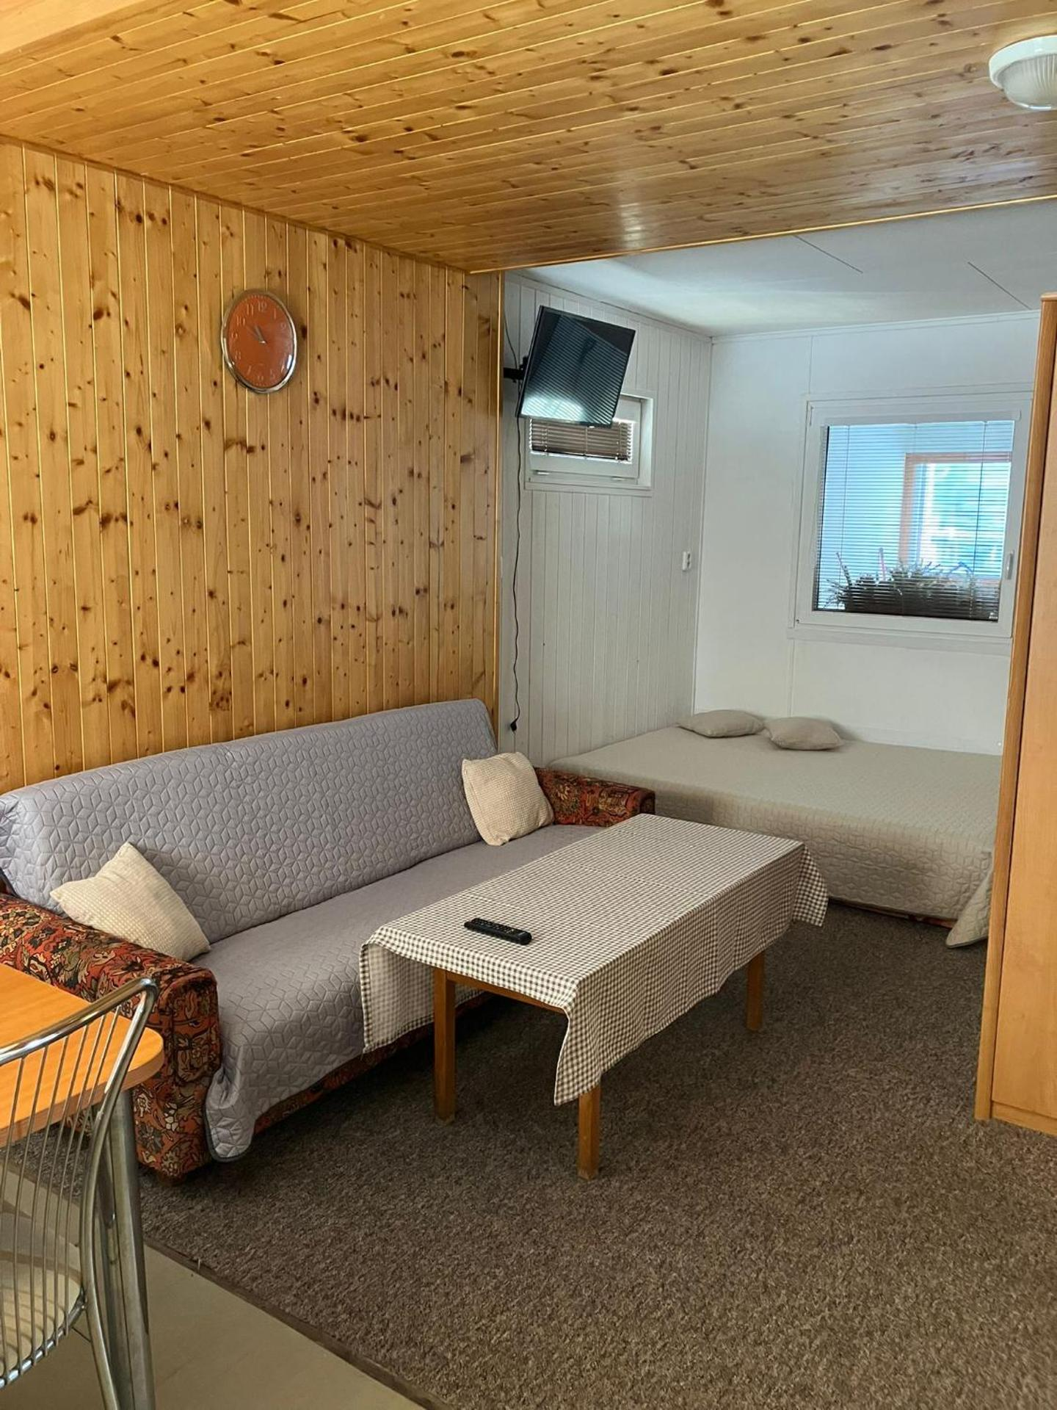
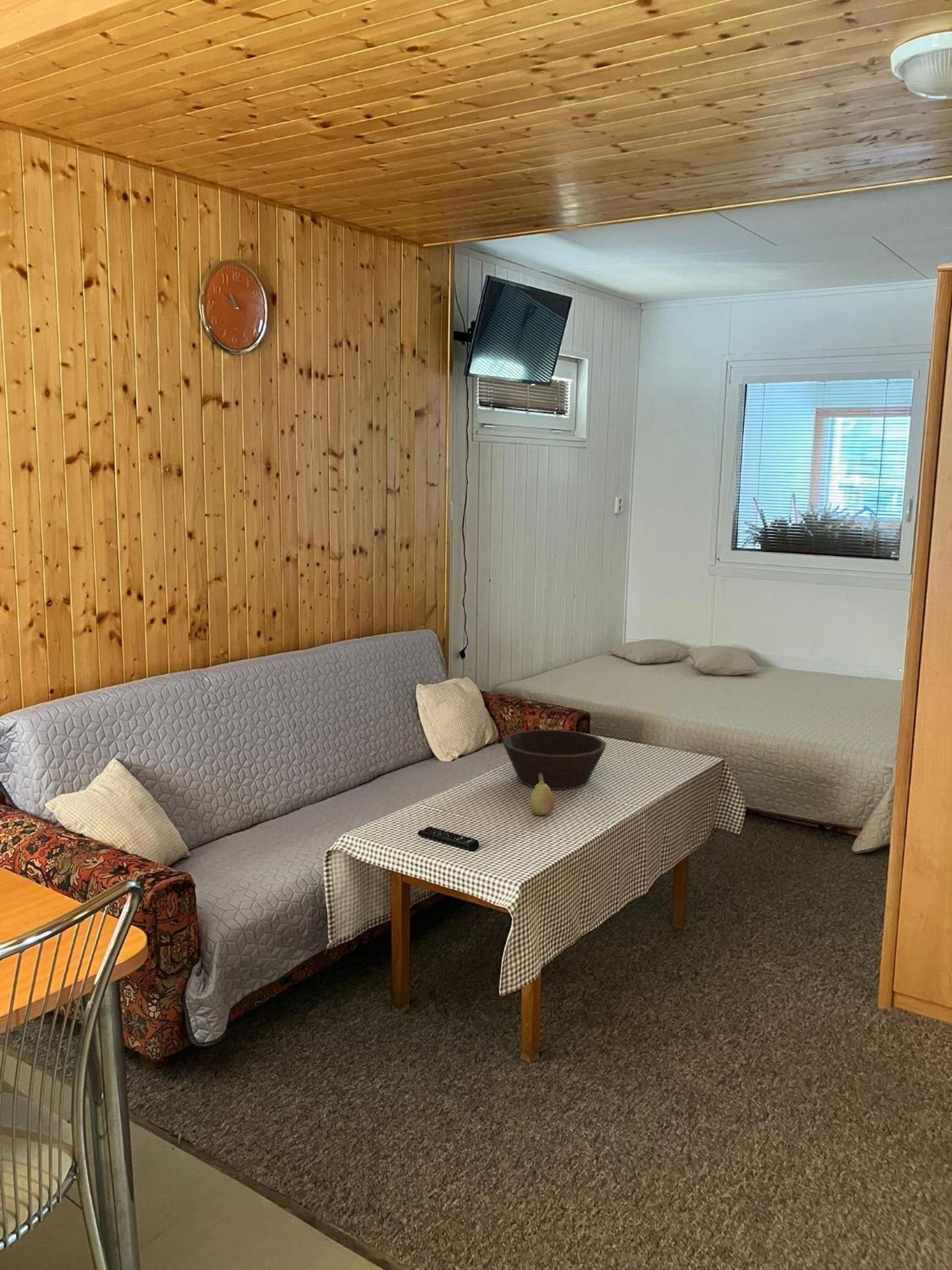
+ bowl [502,728,607,790]
+ fruit [530,774,555,816]
